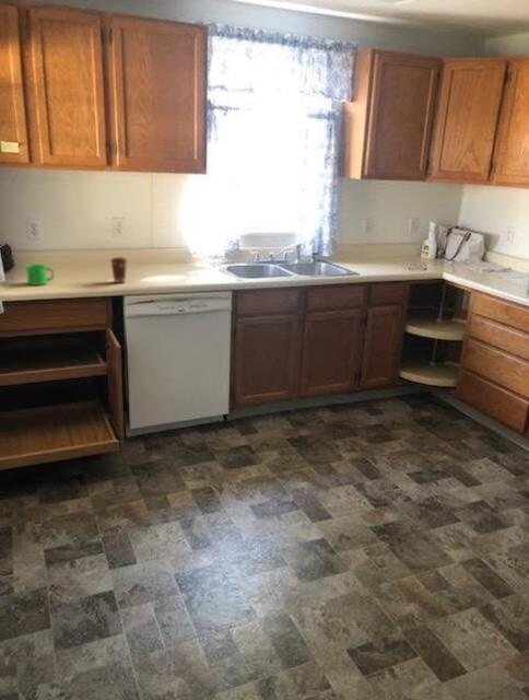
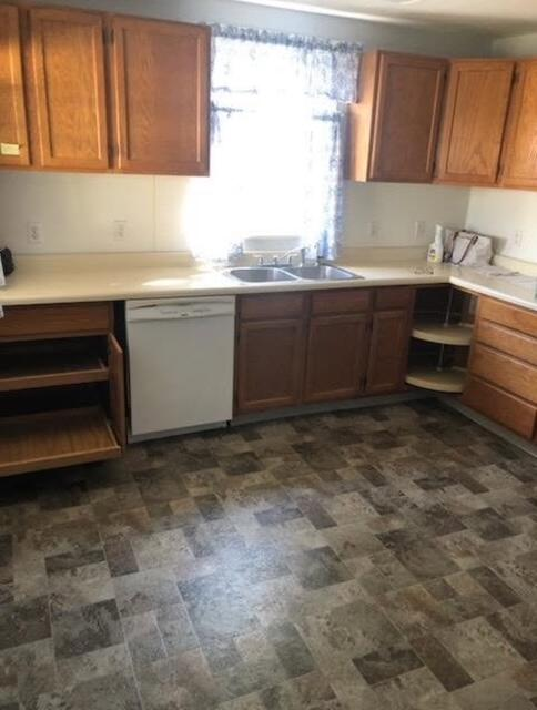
- coffee cup [109,256,129,284]
- mug [25,264,55,287]
